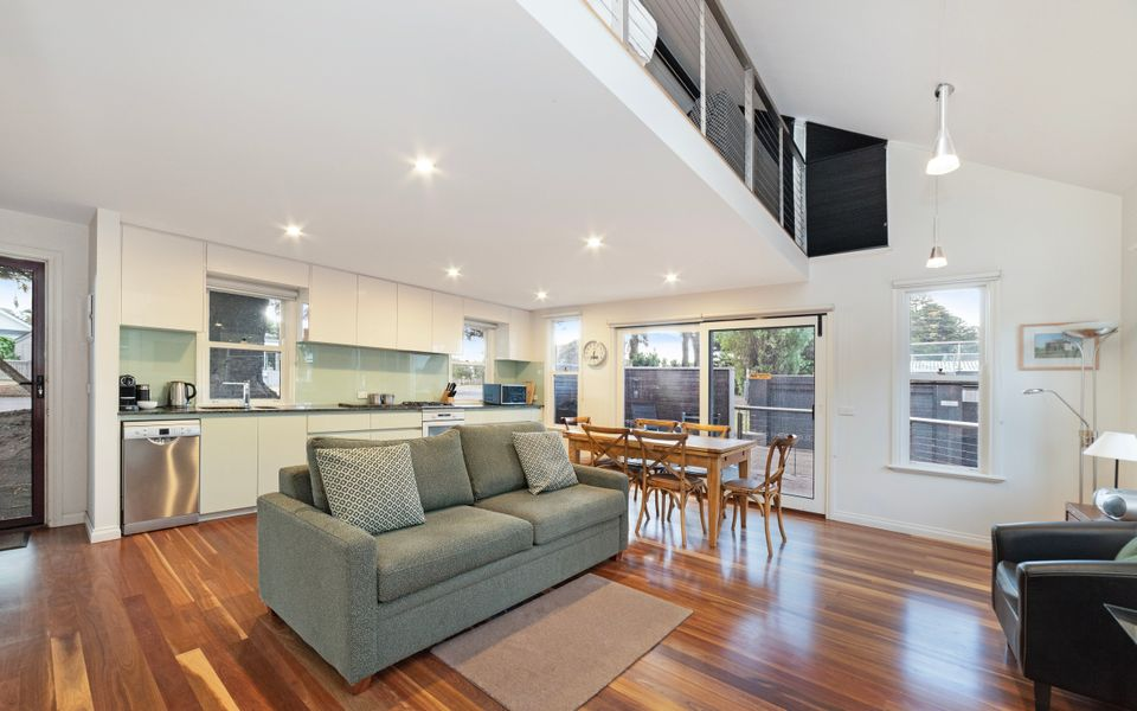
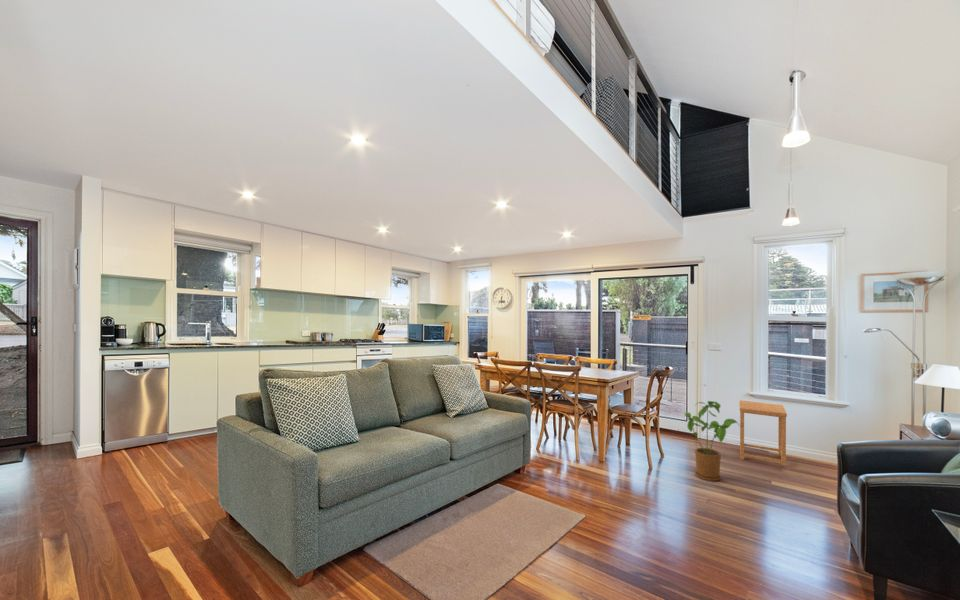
+ side table [738,399,788,467]
+ house plant [683,400,740,482]
